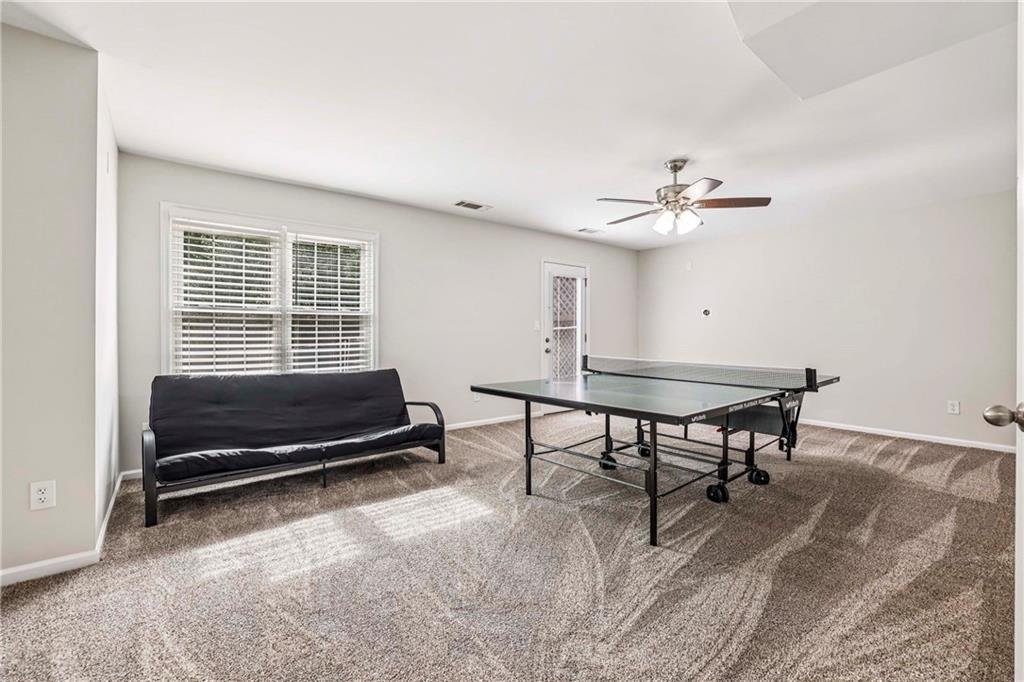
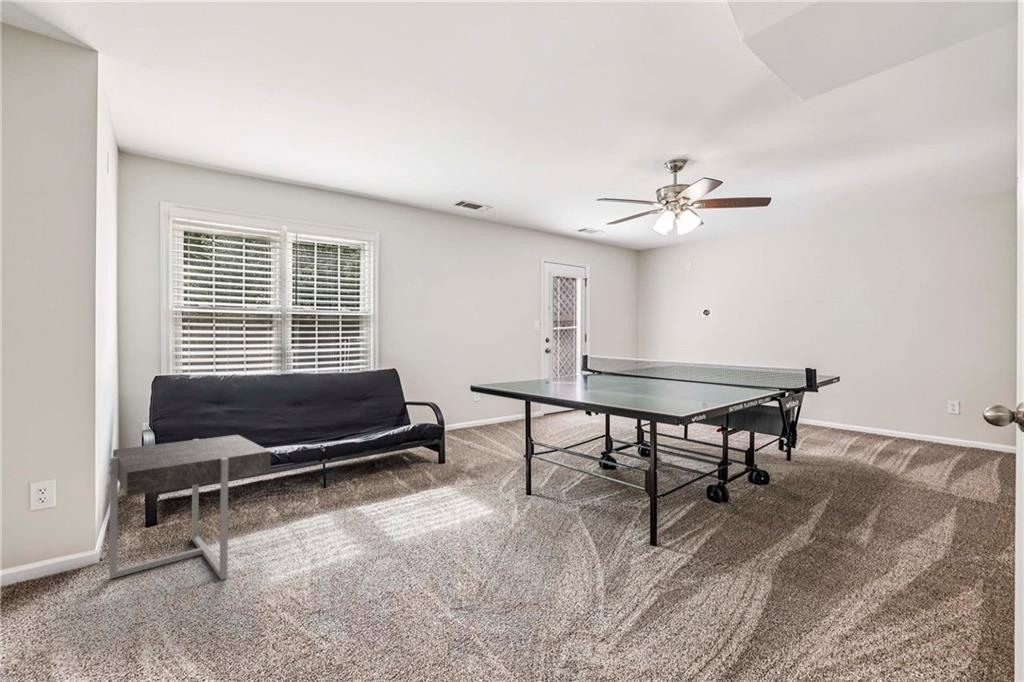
+ side table [108,434,272,581]
